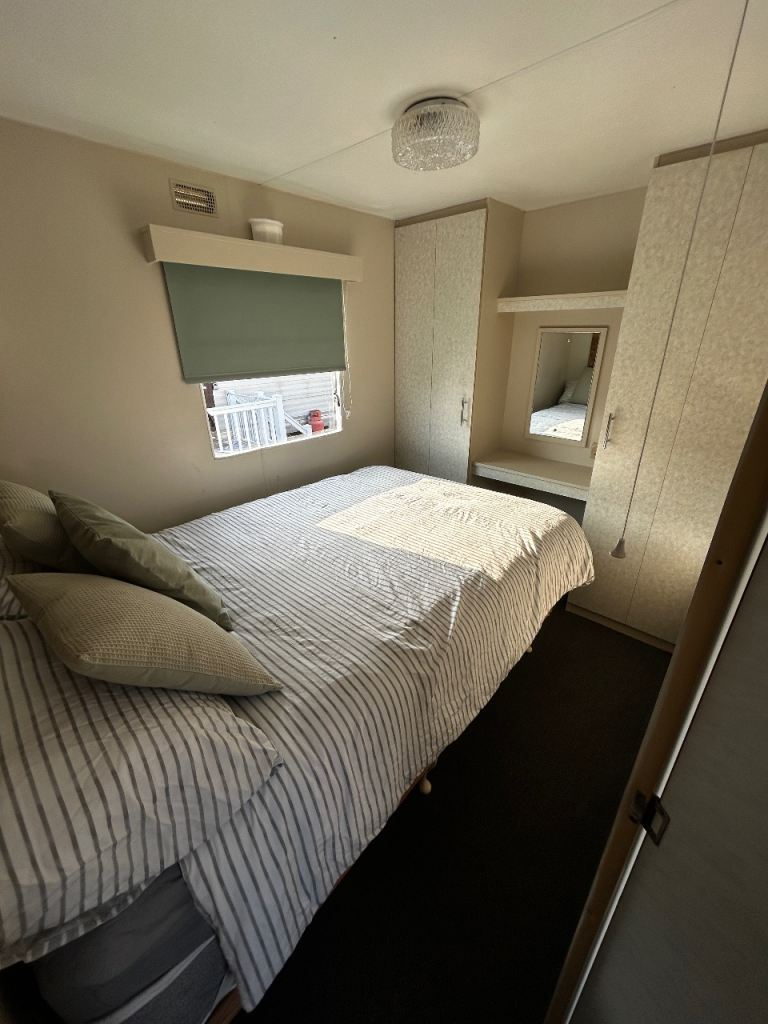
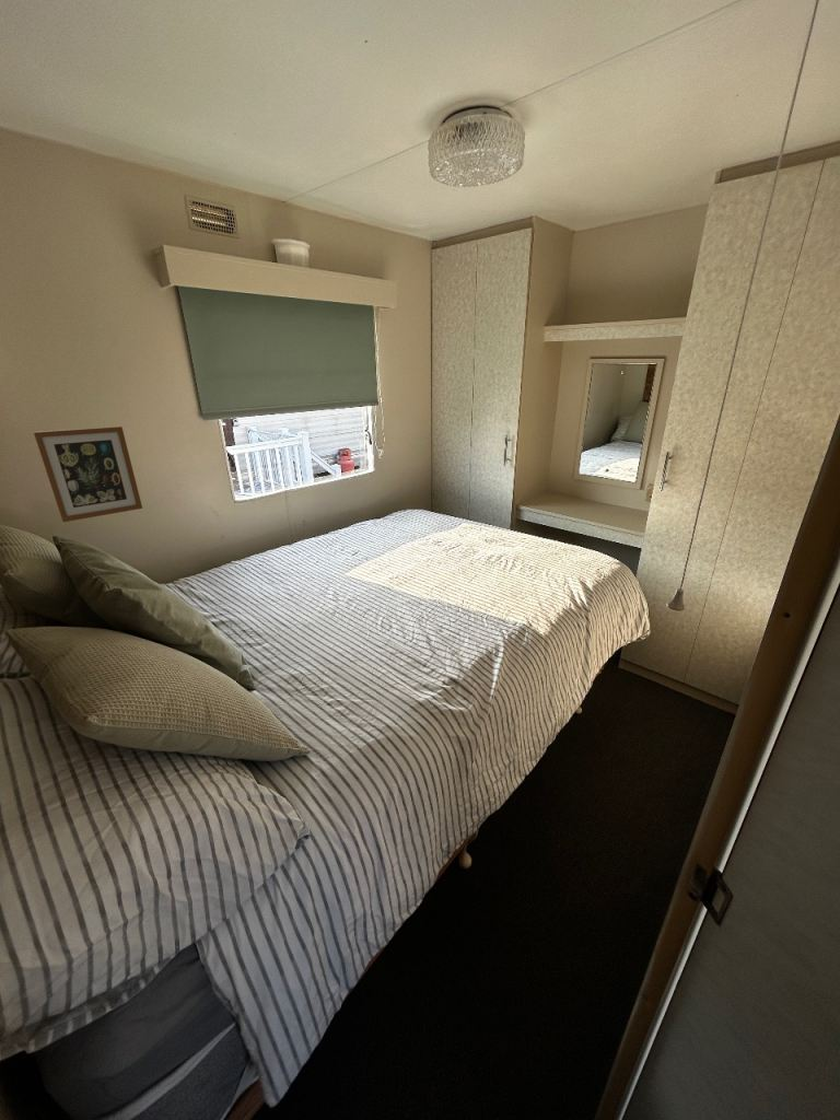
+ wall art [33,425,143,523]
